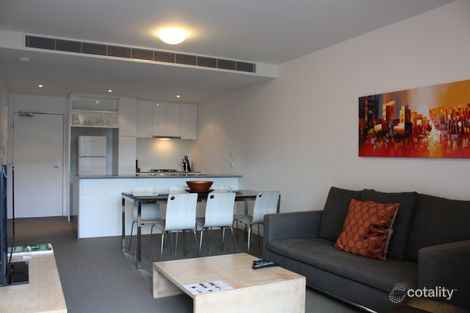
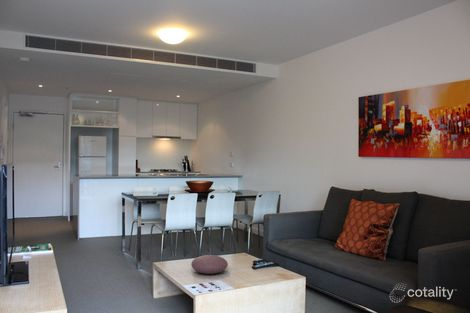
+ decorative bowl [190,254,229,275]
